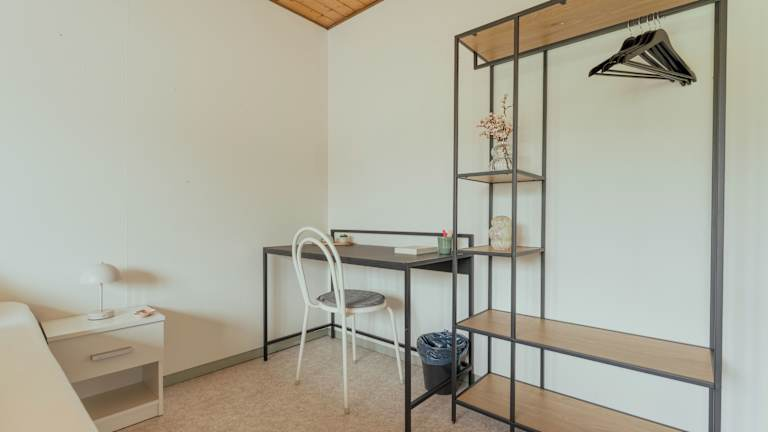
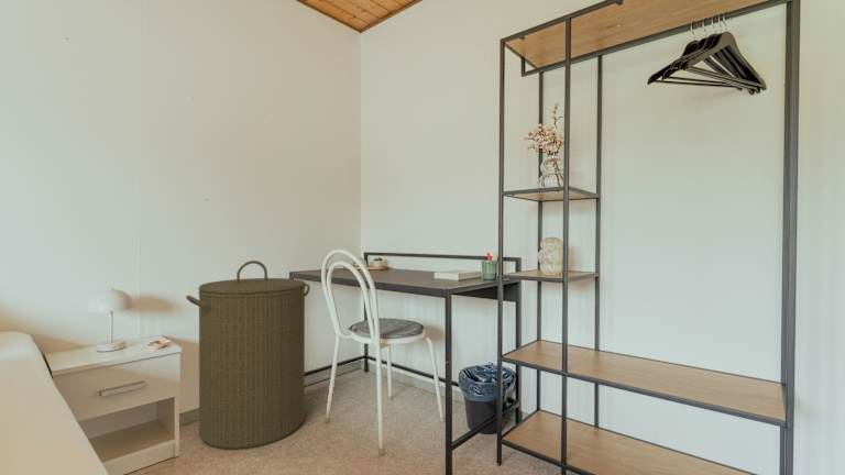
+ laundry hamper [185,259,311,451]
